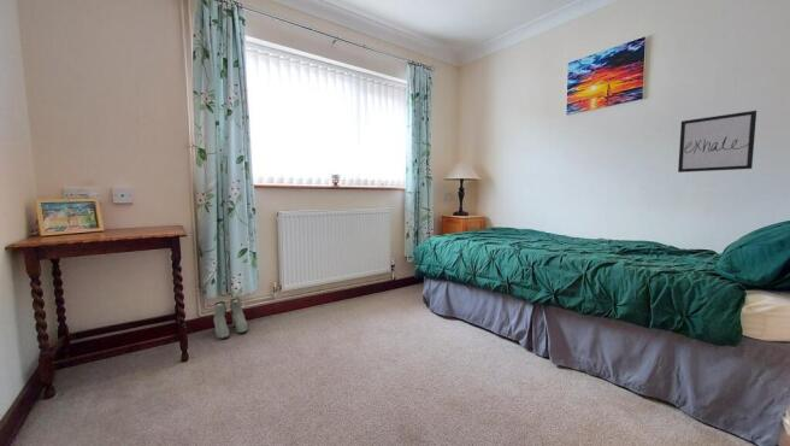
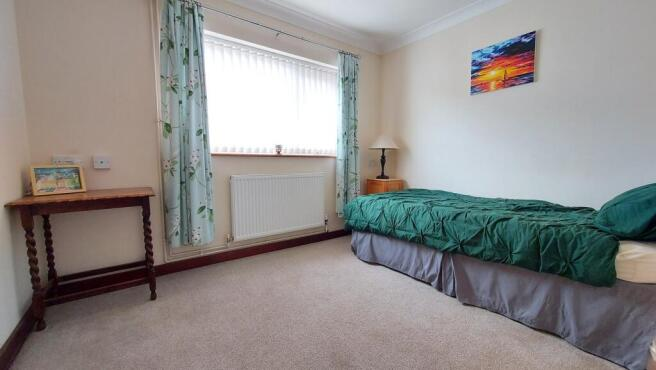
- wall art [677,110,757,174]
- boots [213,297,248,340]
